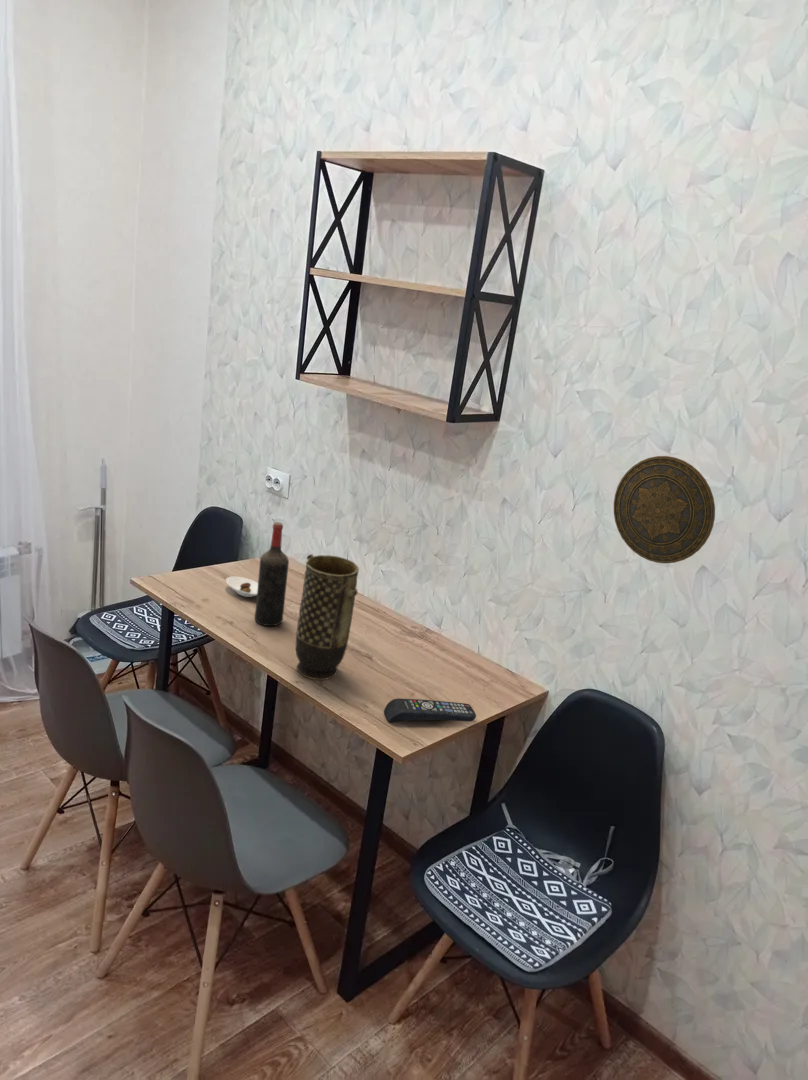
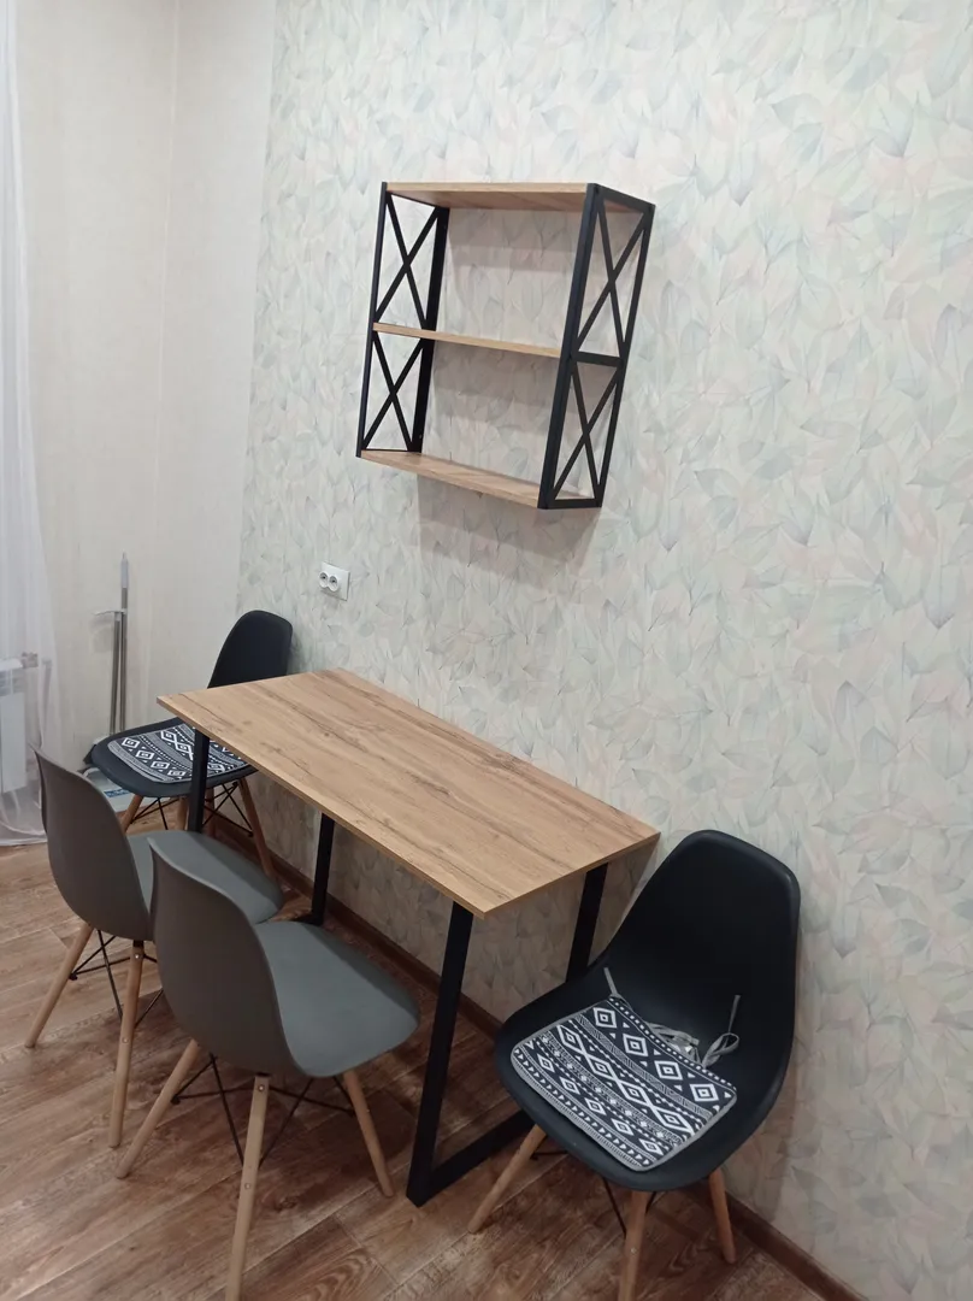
- vase [295,553,360,681]
- decorative plate [613,455,716,564]
- remote control [383,698,477,723]
- saucer [225,576,258,598]
- wine bottle [254,521,290,627]
